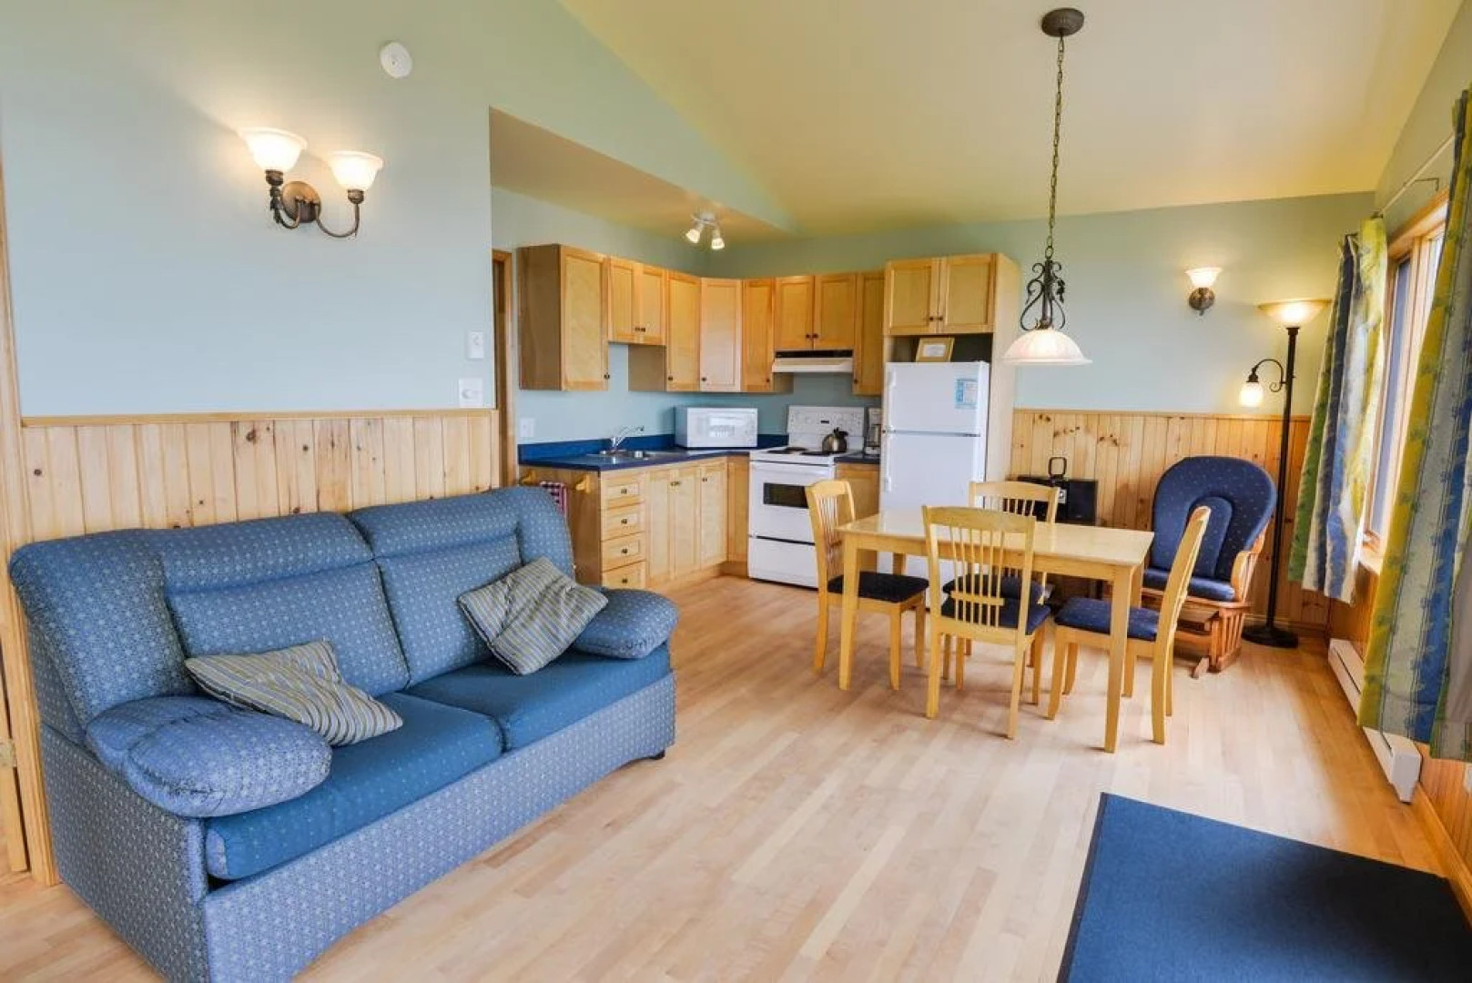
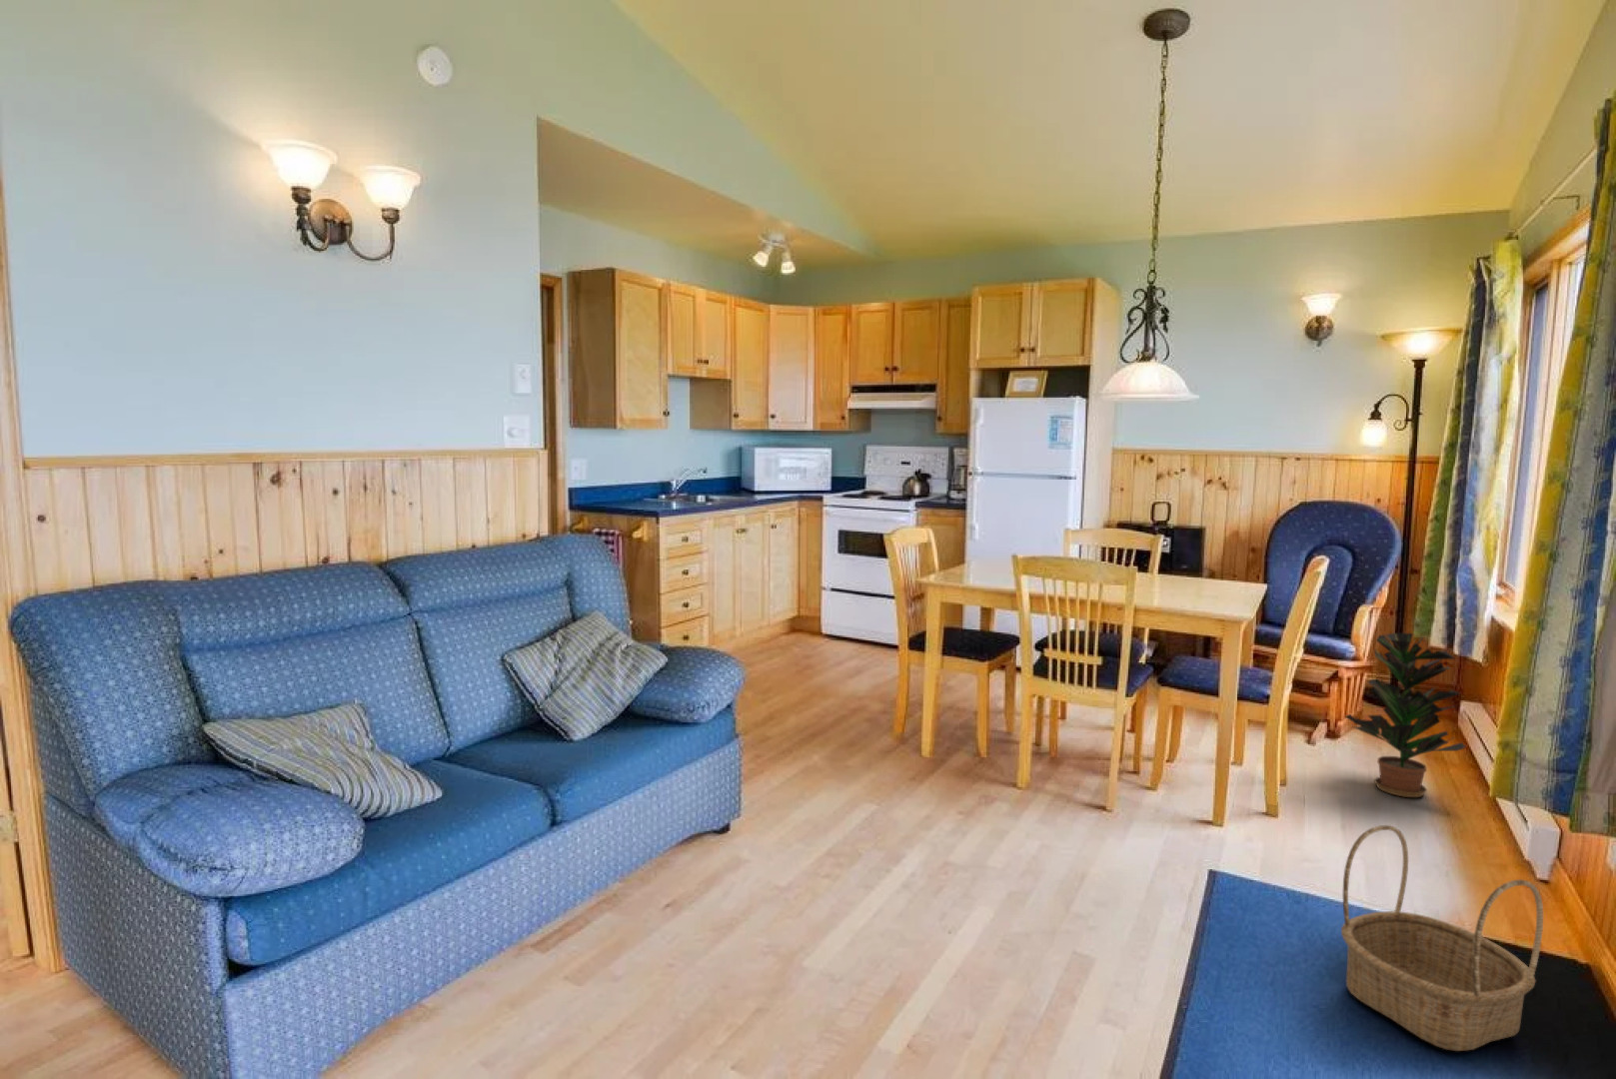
+ potted plant [1343,632,1467,798]
+ basket [1340,824,1544,1053]
